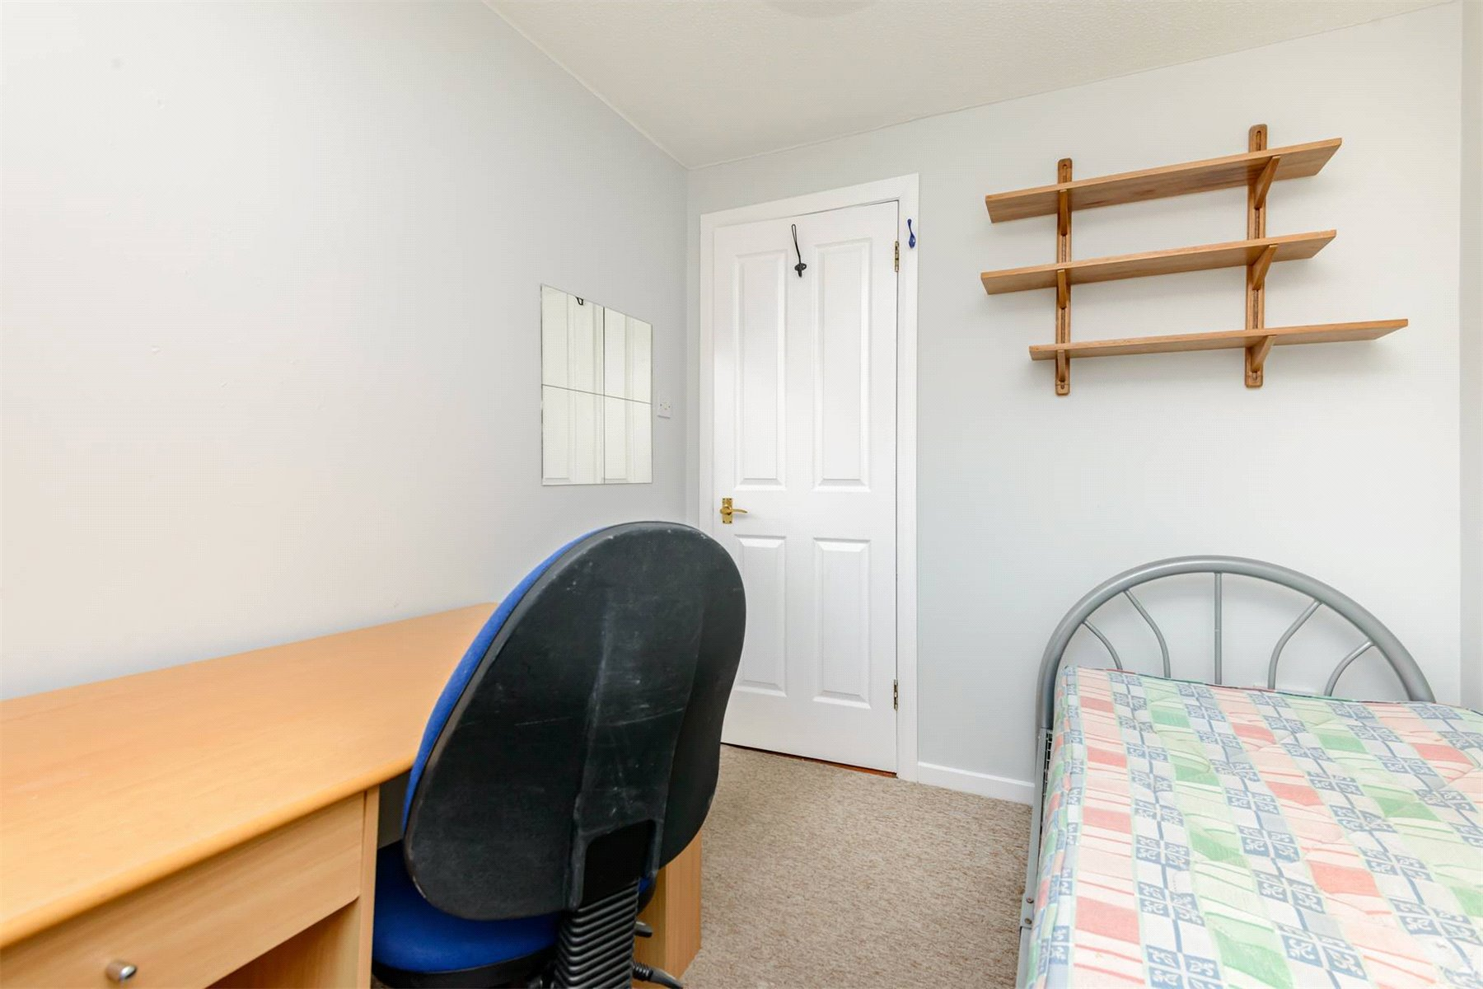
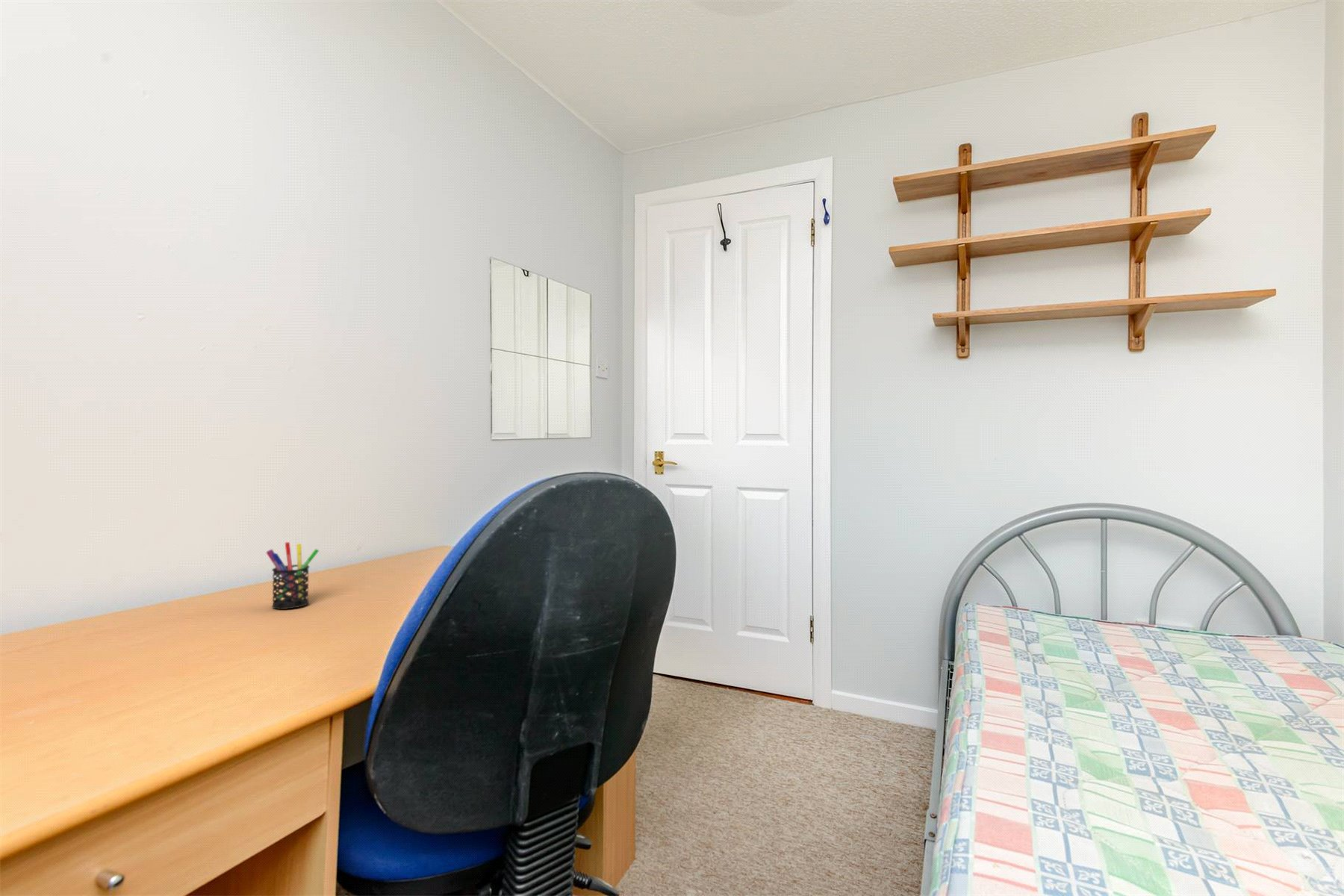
+ pen holder [266,541,320,610]
